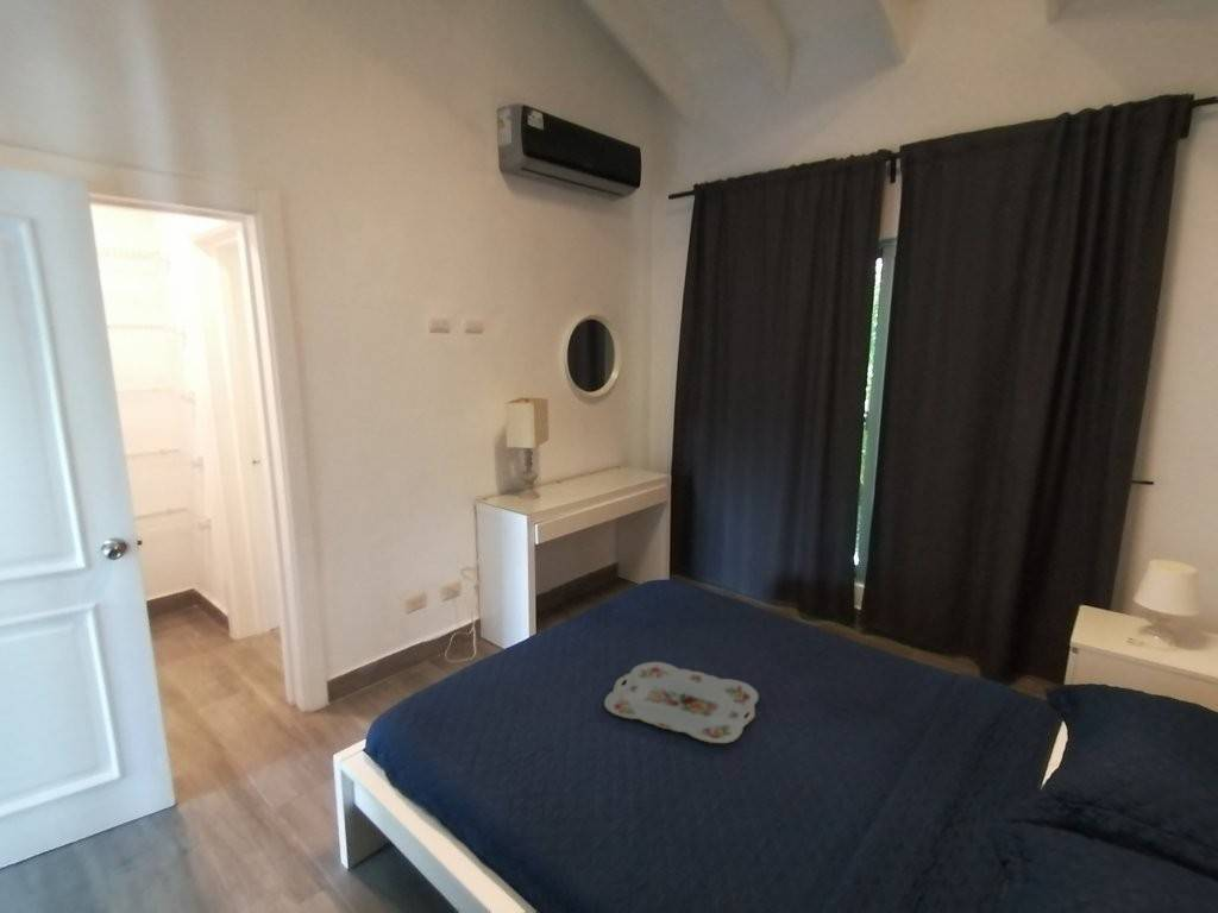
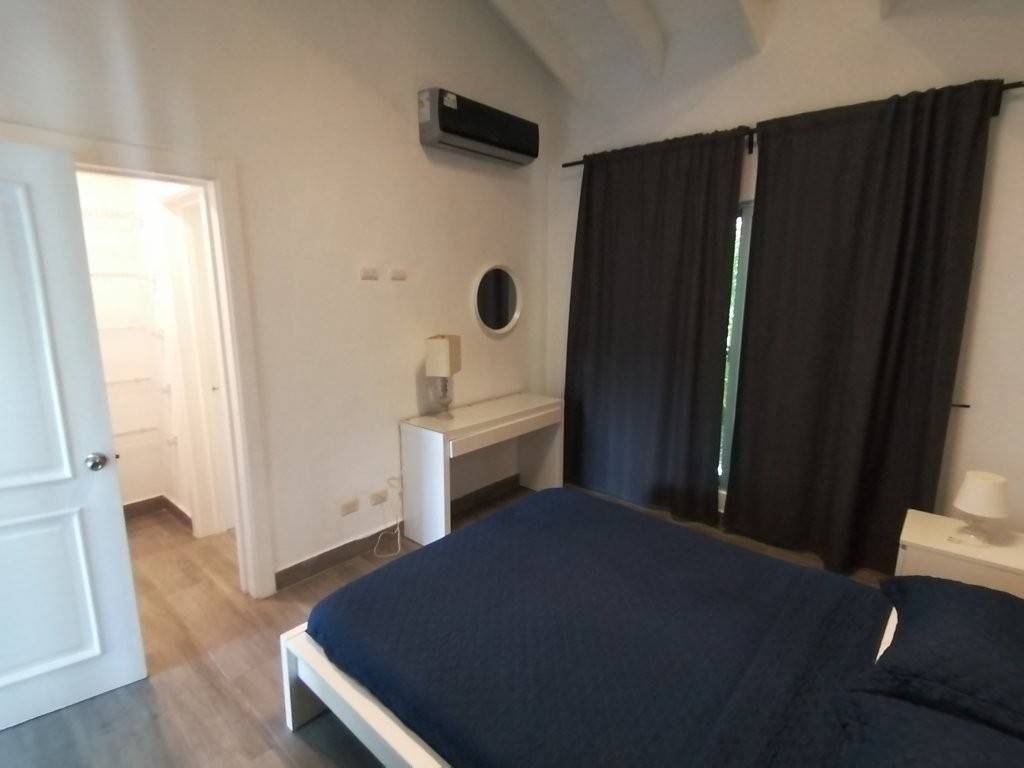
- serving tray [603,661,760,744]
